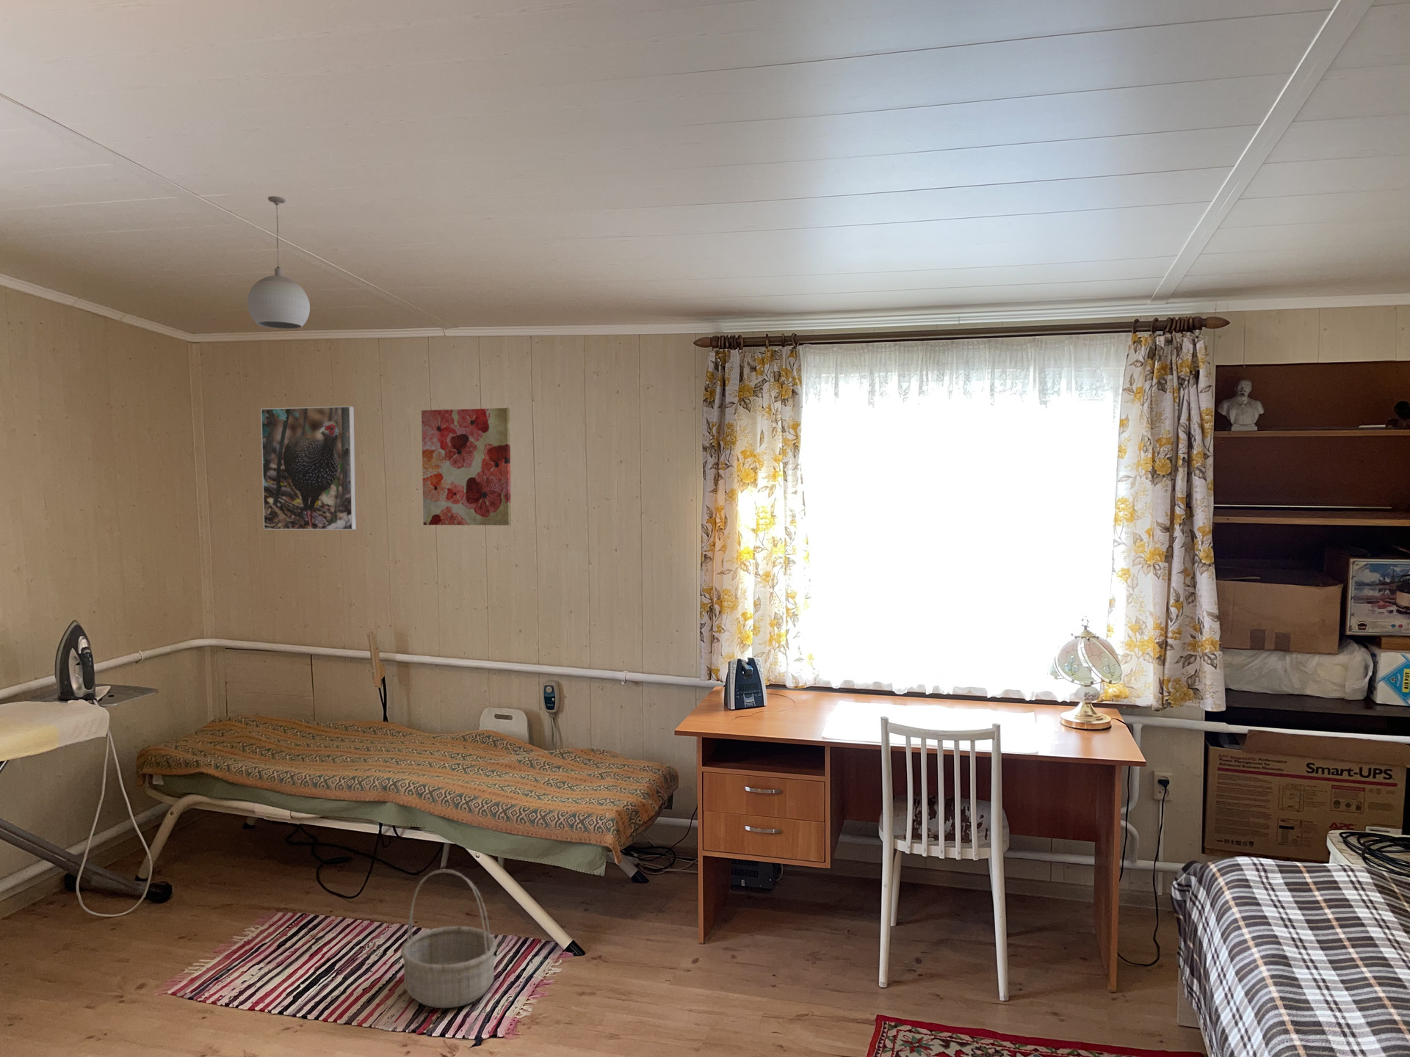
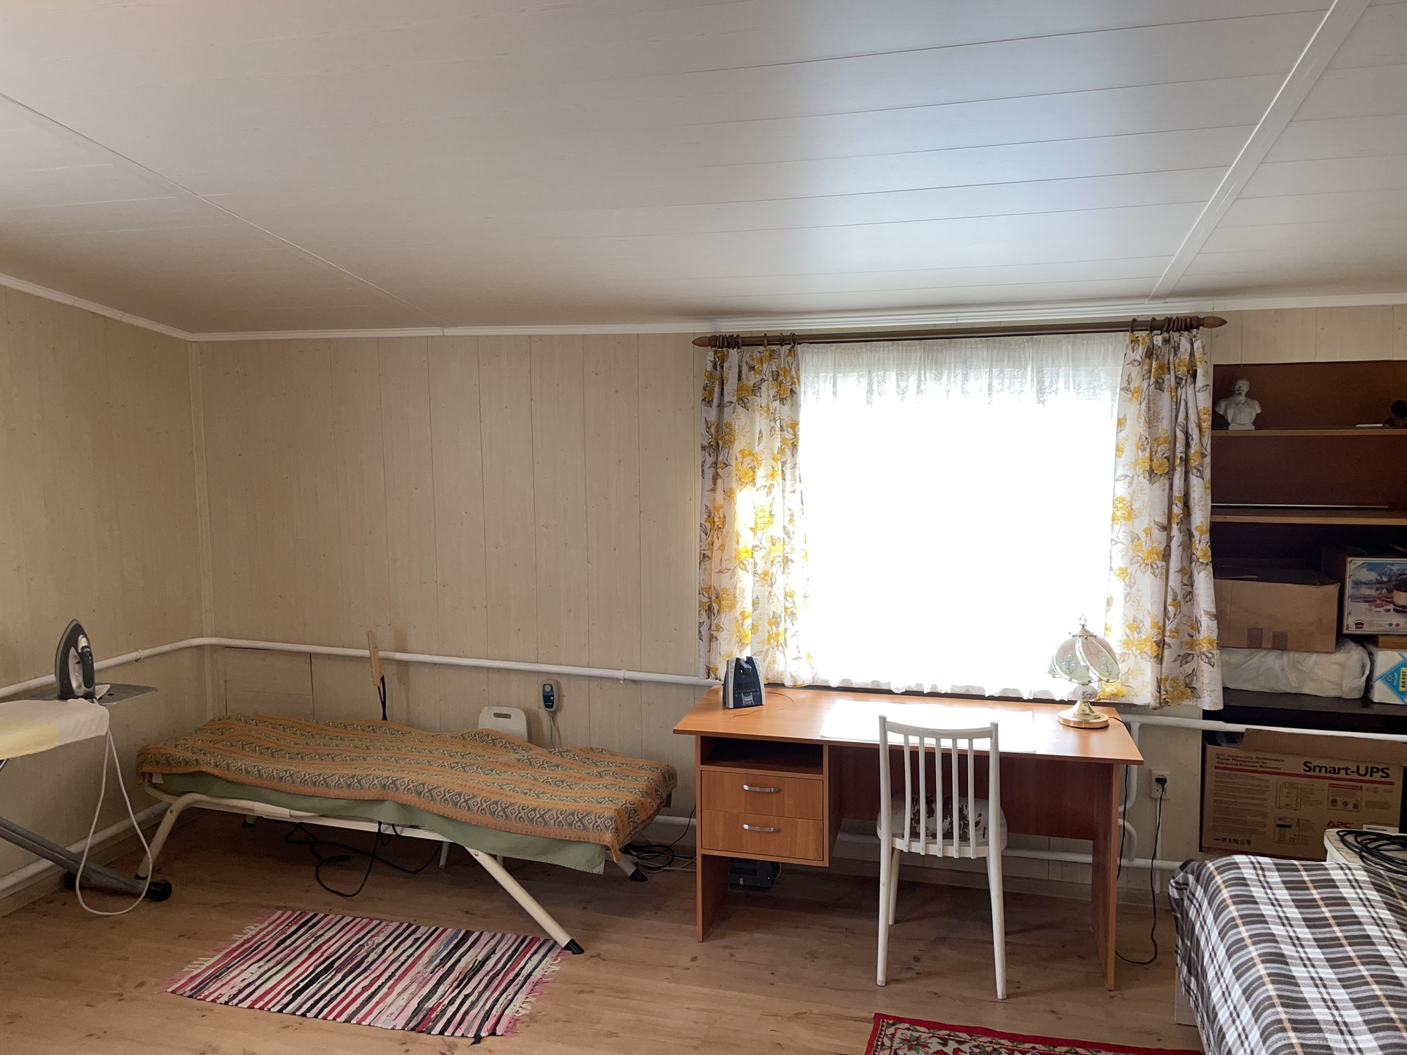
- wall art [421,407,512,526]
- basket [400,868,497,1008]
- pendant light [246,195,311,330]
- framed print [260,405,356,531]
